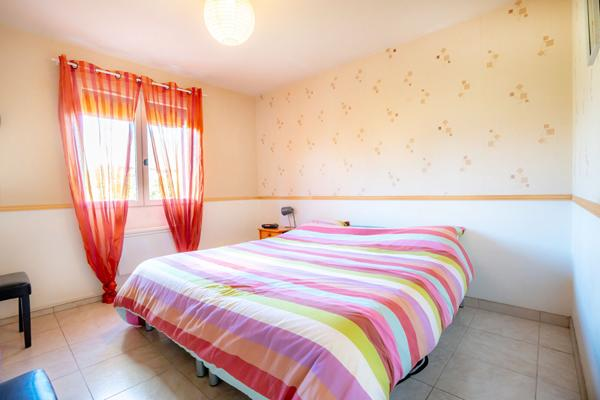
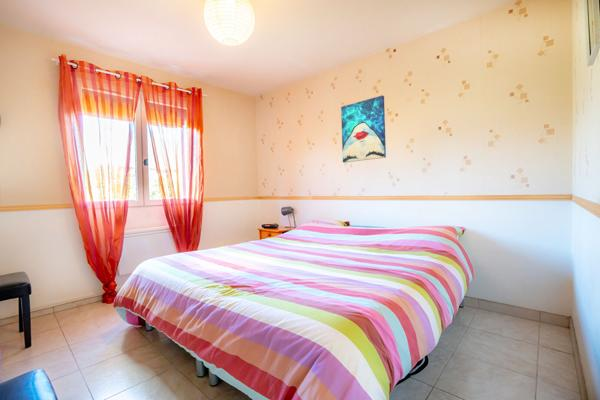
+ wall art [340,94,387,164]
